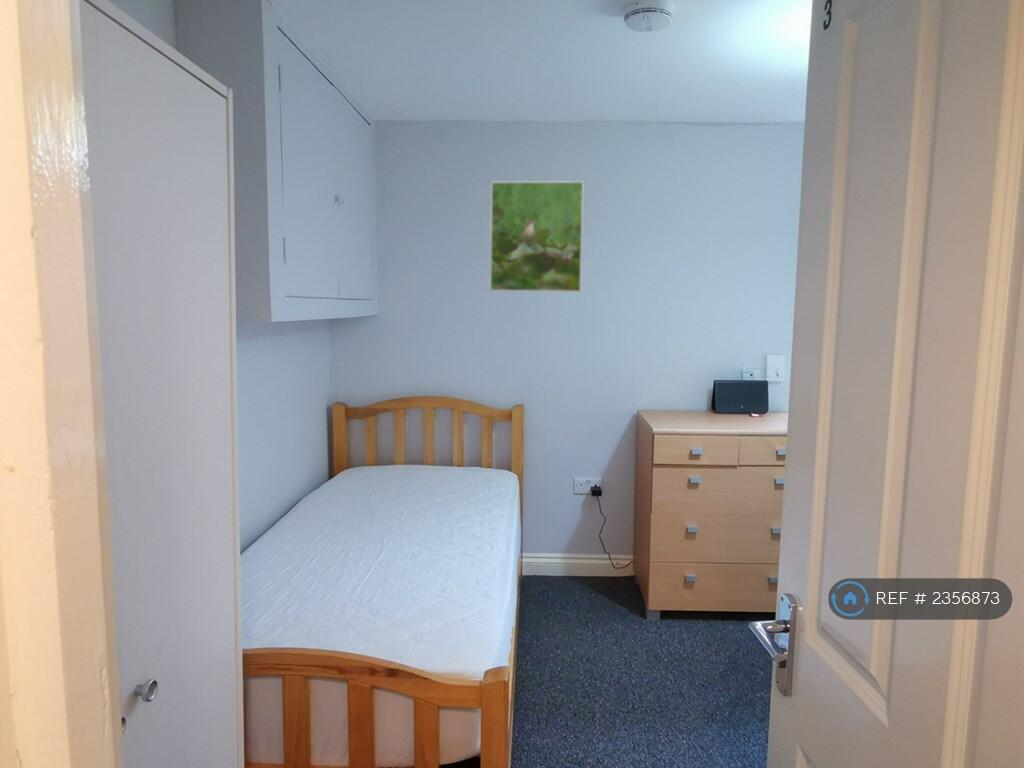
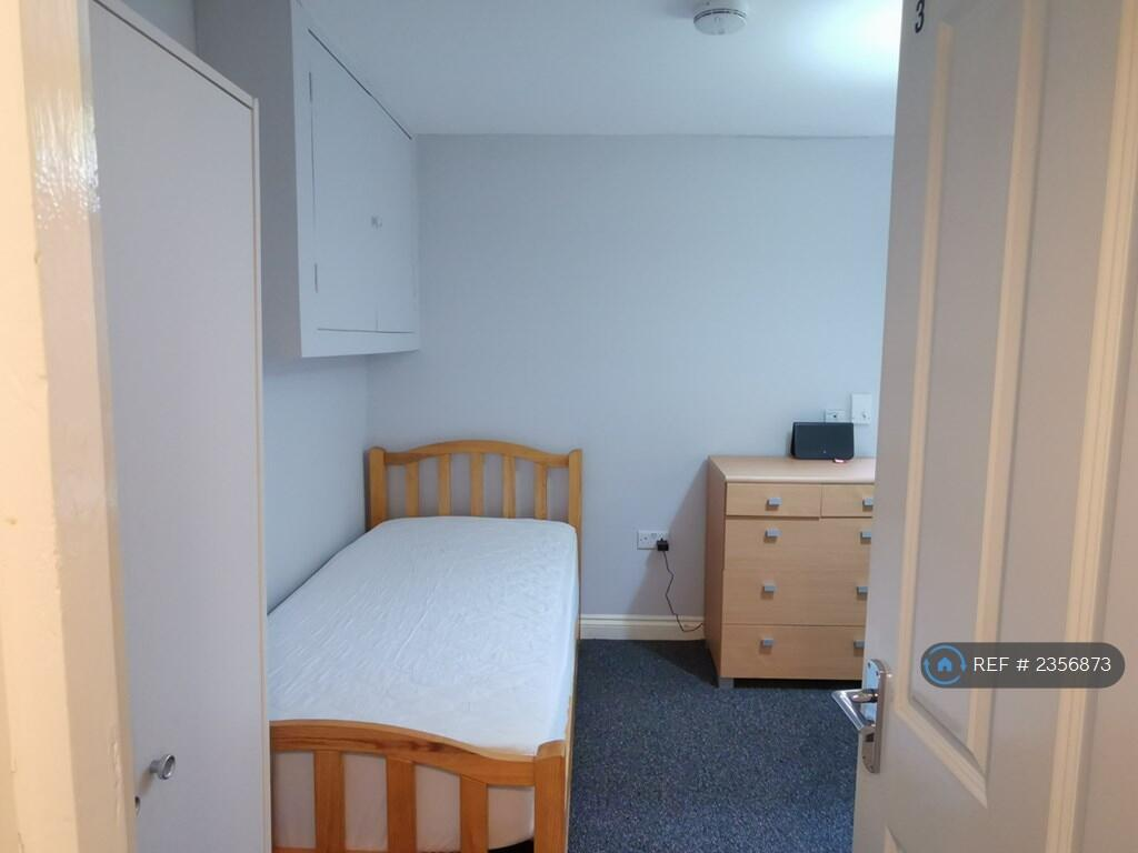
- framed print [489,180,585,293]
